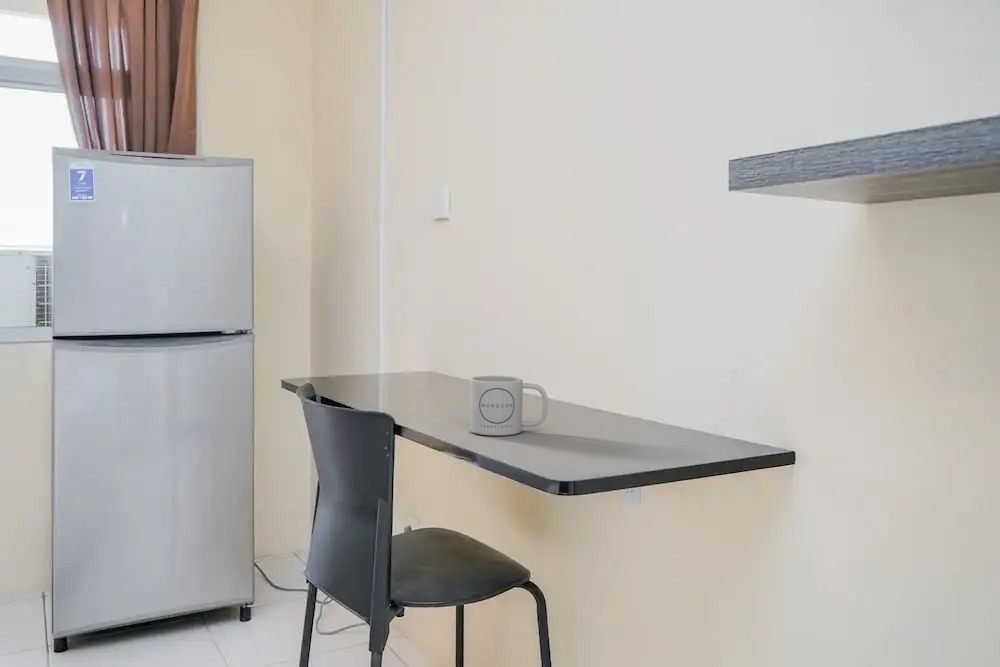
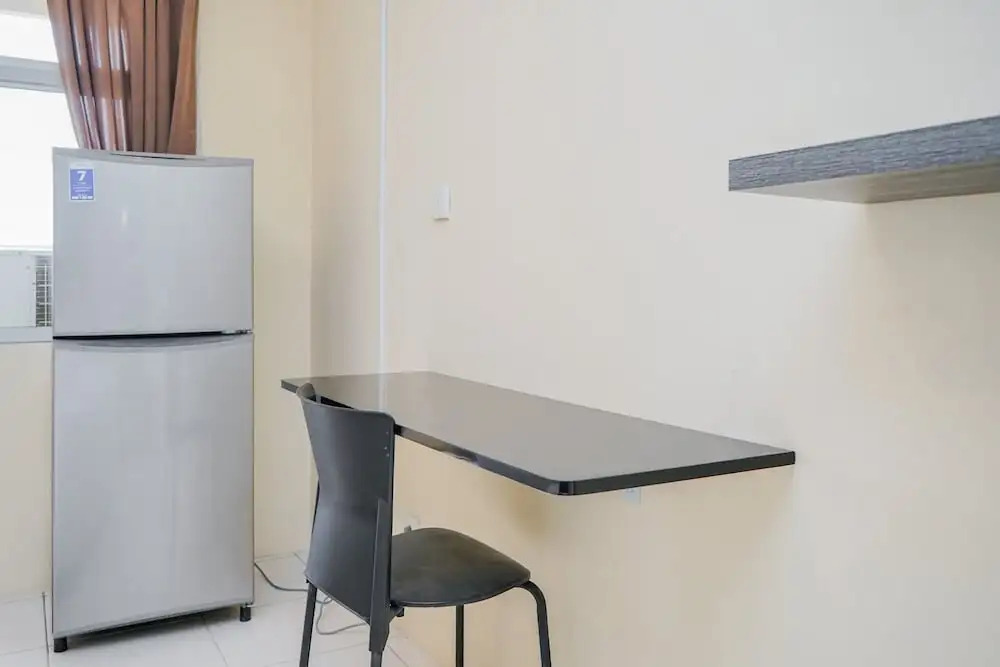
- mug [469,375,549,437]
